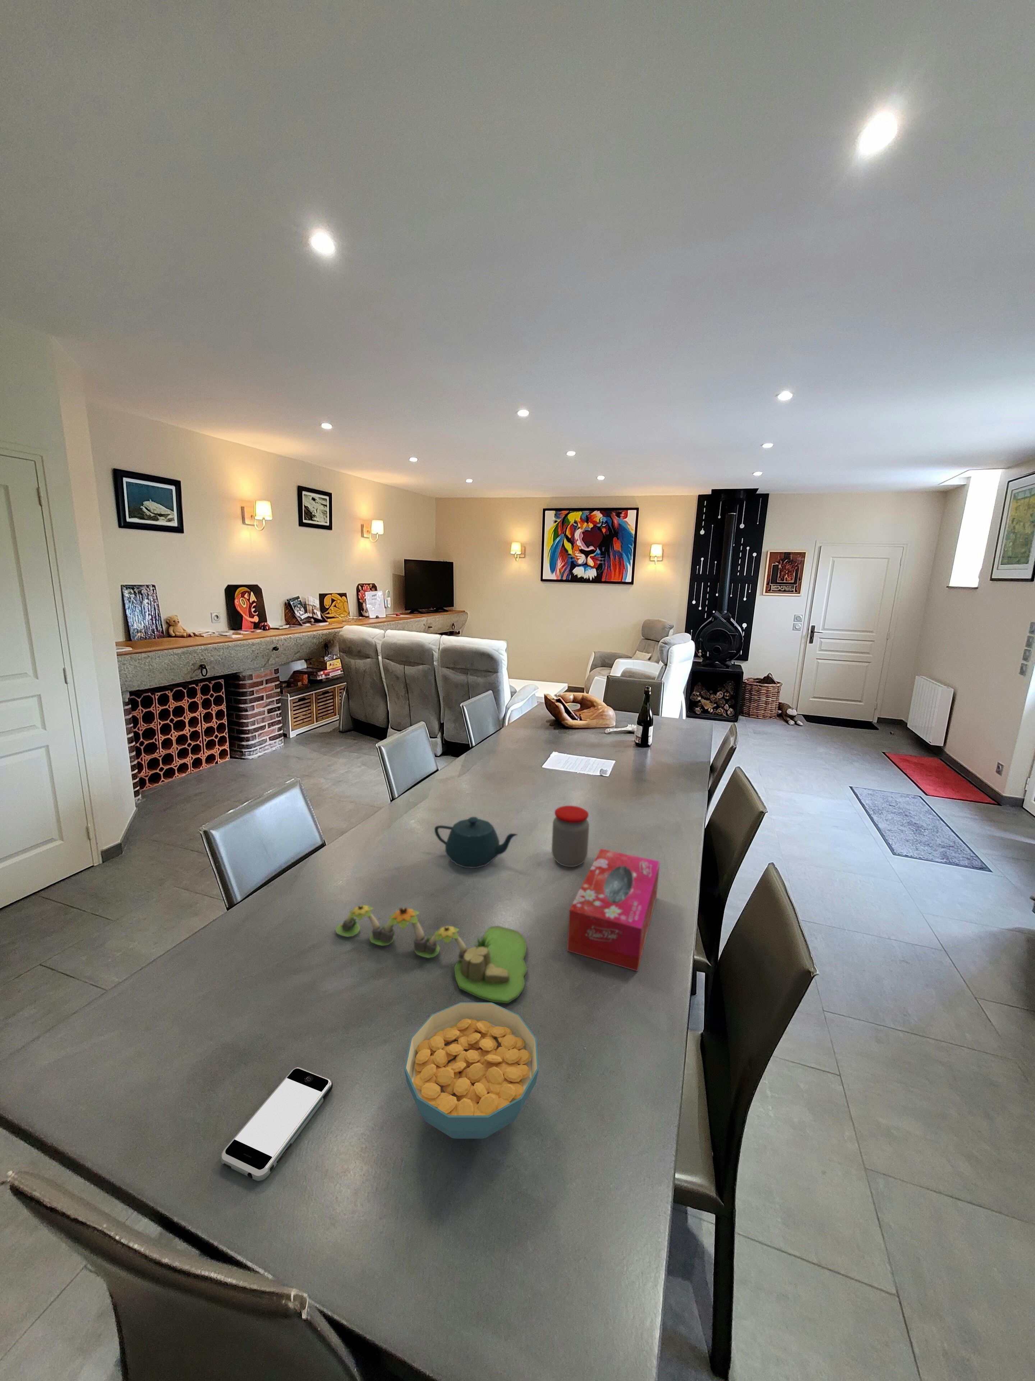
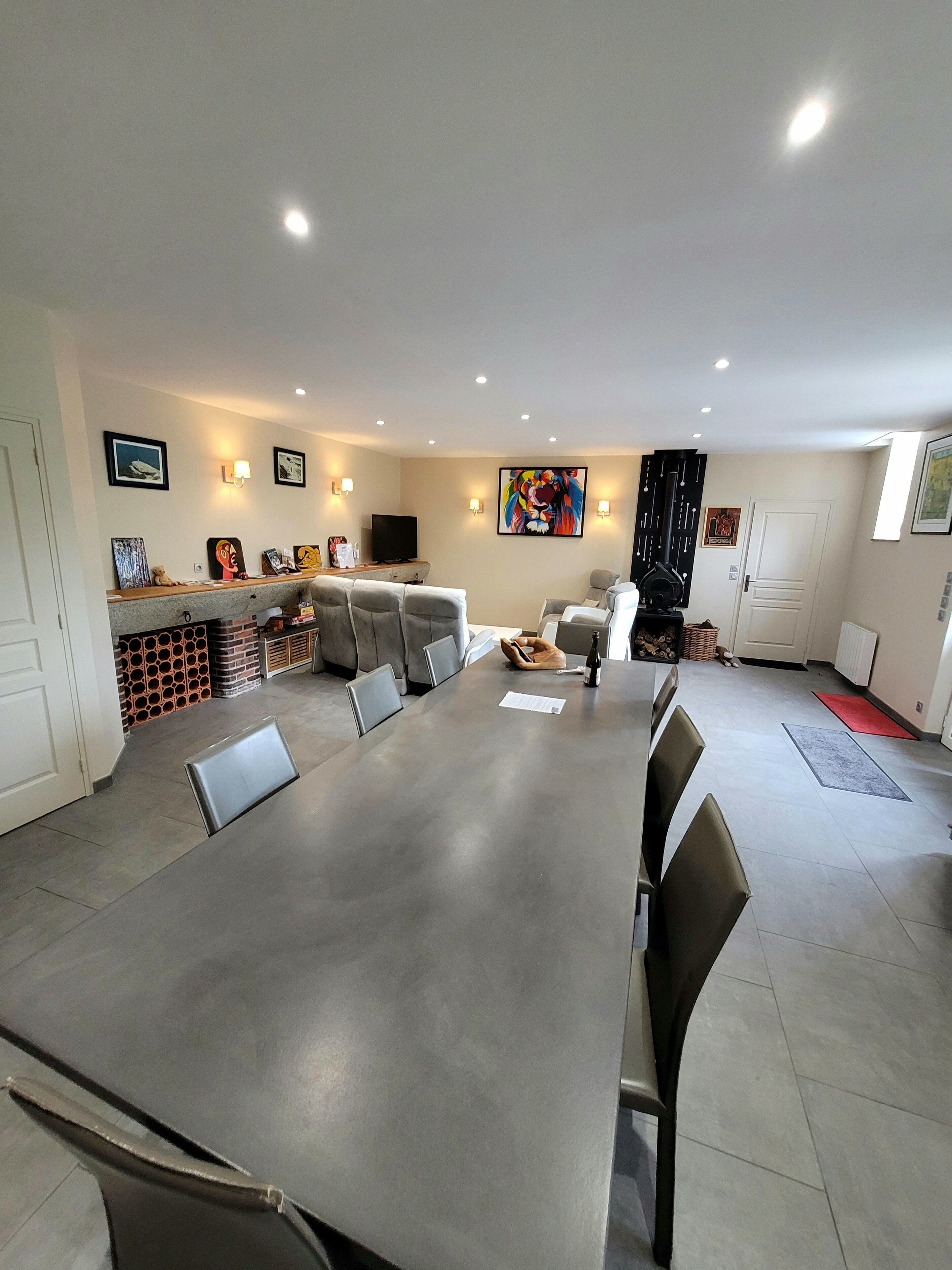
- tissue box [566,848,660,972]
- cereal bowl [404,1001,539,1139]
- smartphone [221,1067,333,1181]
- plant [335,905,527,1004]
- jar [551,806,589,867]
- teapot [434,817,519,869]
